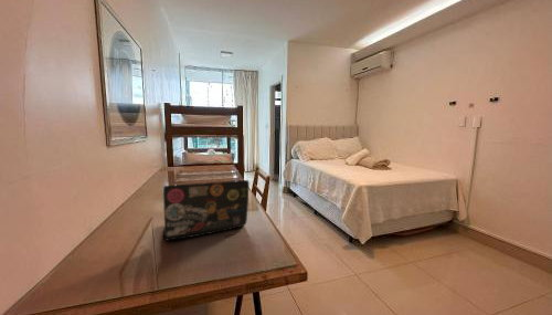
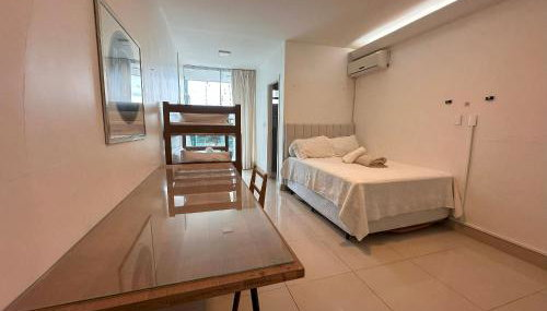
- laptop [162,179,251,242]
